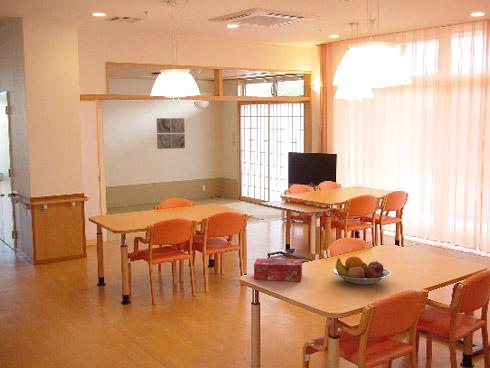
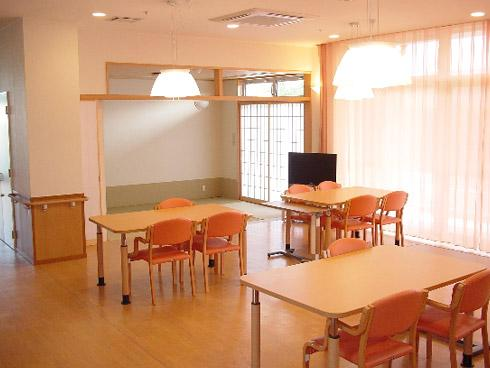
- tissue box [253,258,303,282]
- fruit bowl [332,255,392,286]
- wall art [155,117,186,150]
